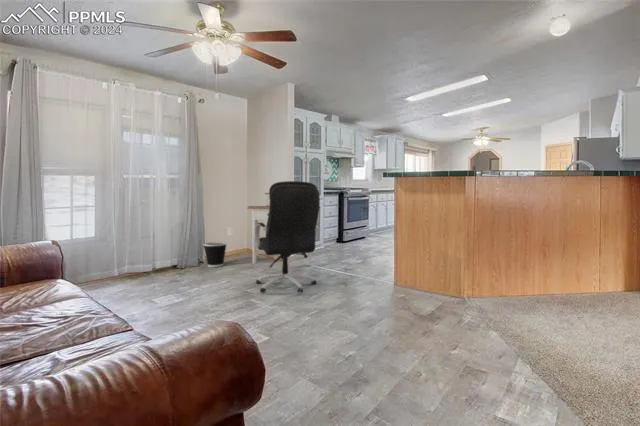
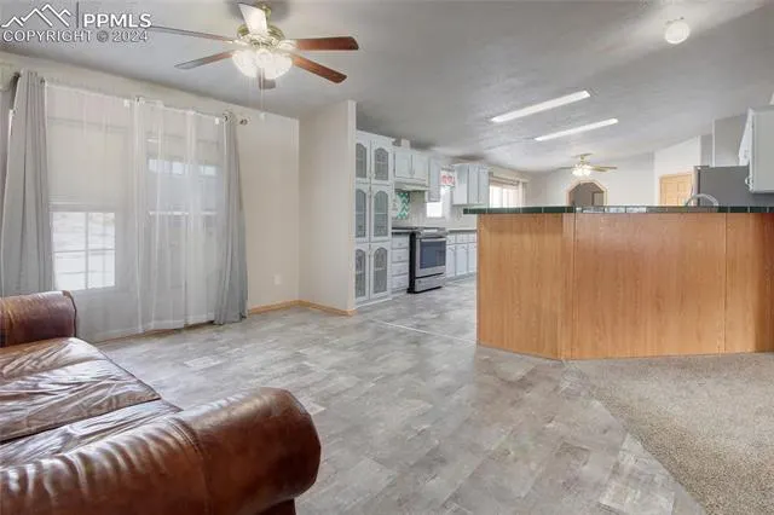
- office chair [255,180,321,294]
- desk [246,192,312,271]
- wastebasket [202,241,228,268]
